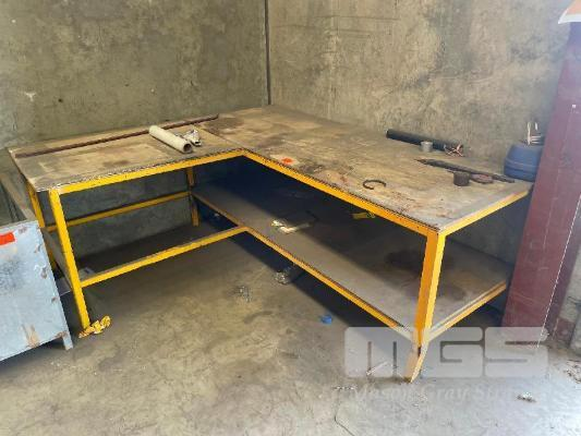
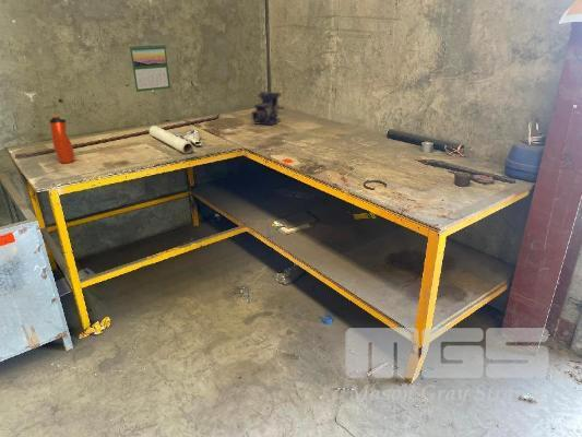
+ water bottle [48,114,75,164]
+ calendar [129,43,171,93]
+ bench vise [250,91,285,127]
